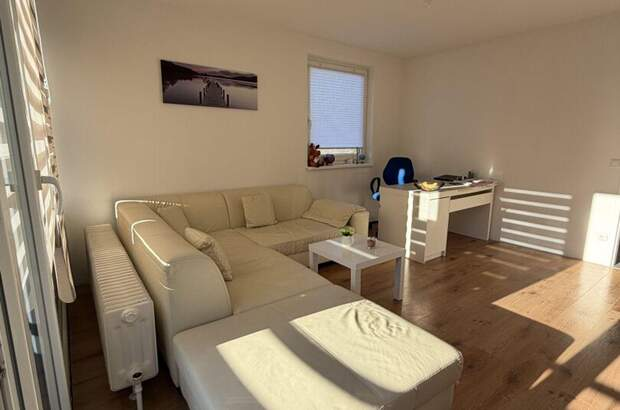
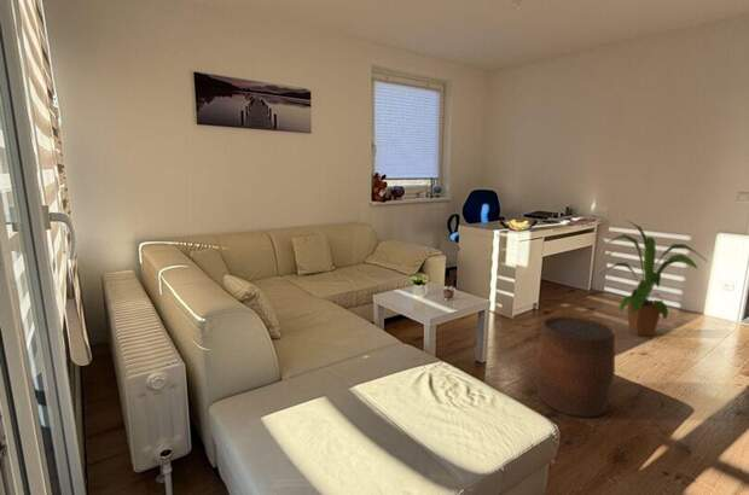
+ house plant [600,220,708,337]
+ stool [535,315,616,419]
